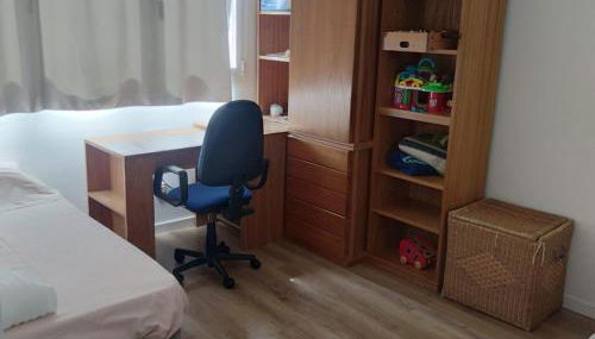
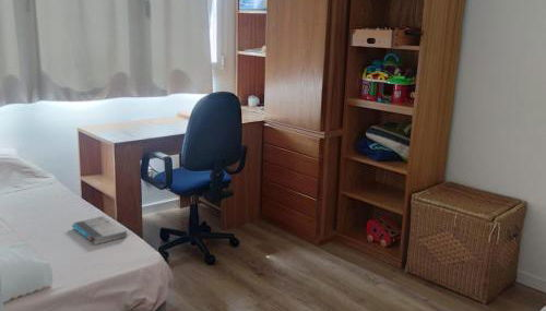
+ book [71,215,128,246]
